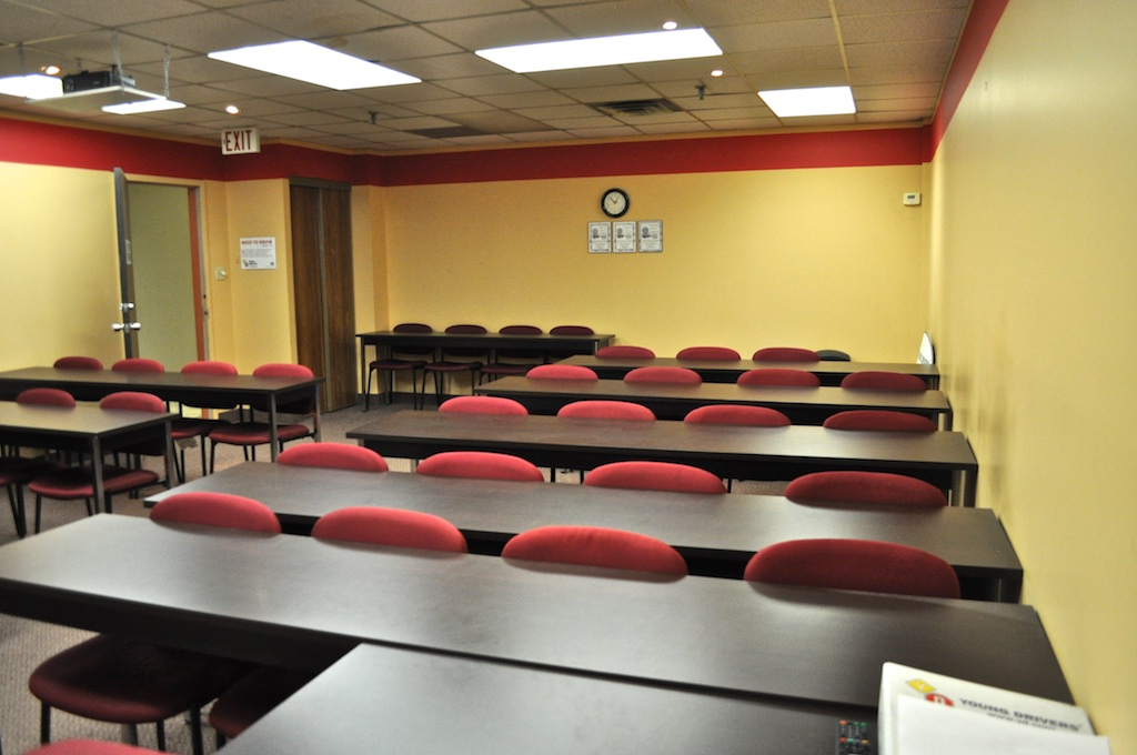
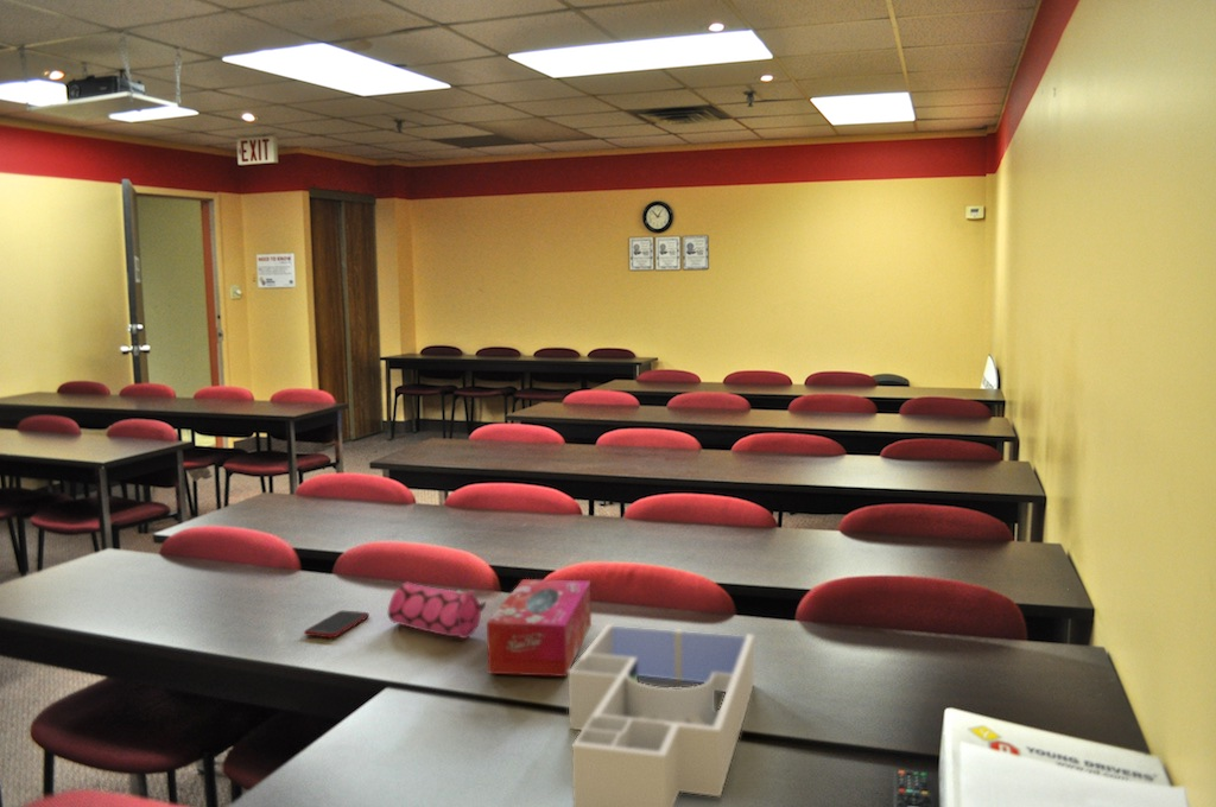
+ cell phone [303,610,370,638]
+ pencil case [387,582,487,640]
+ desk organizer [568,623,755,807]
+ tissue box [486,578,593,678]
